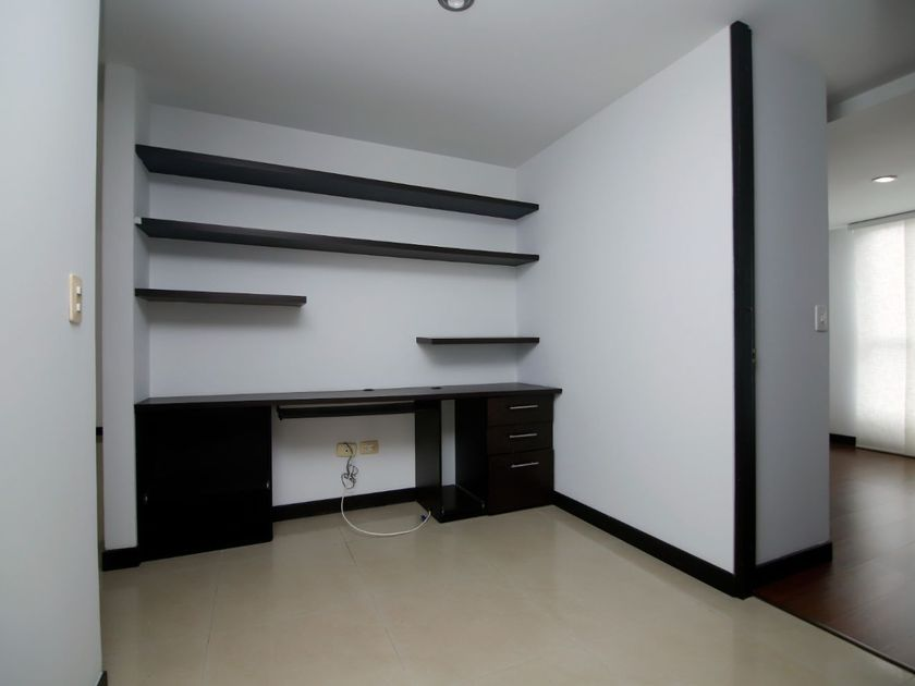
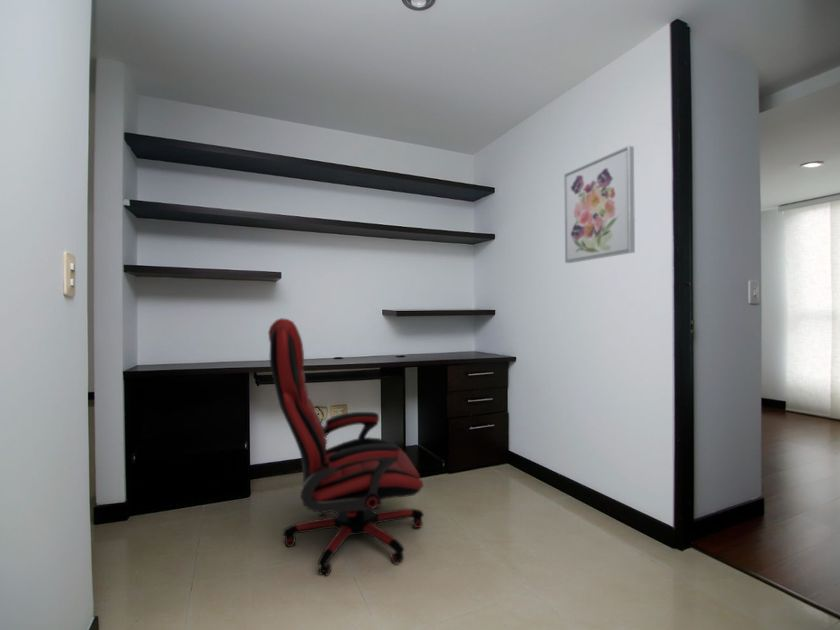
+ wall art [563,145,636,264]
+ office chair [267,317,425,577]
